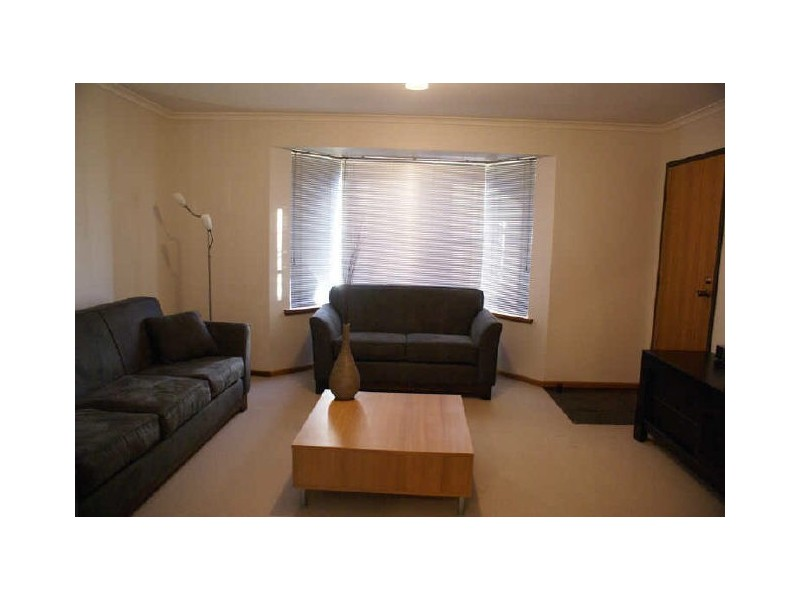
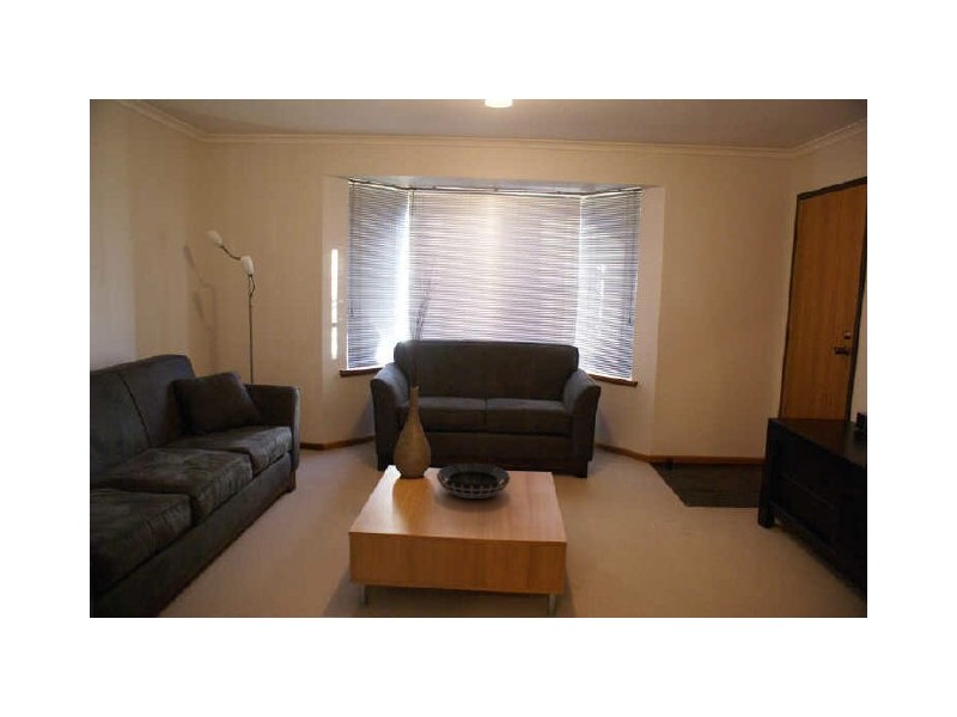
+ decorative bowl [435,462,512,500]
